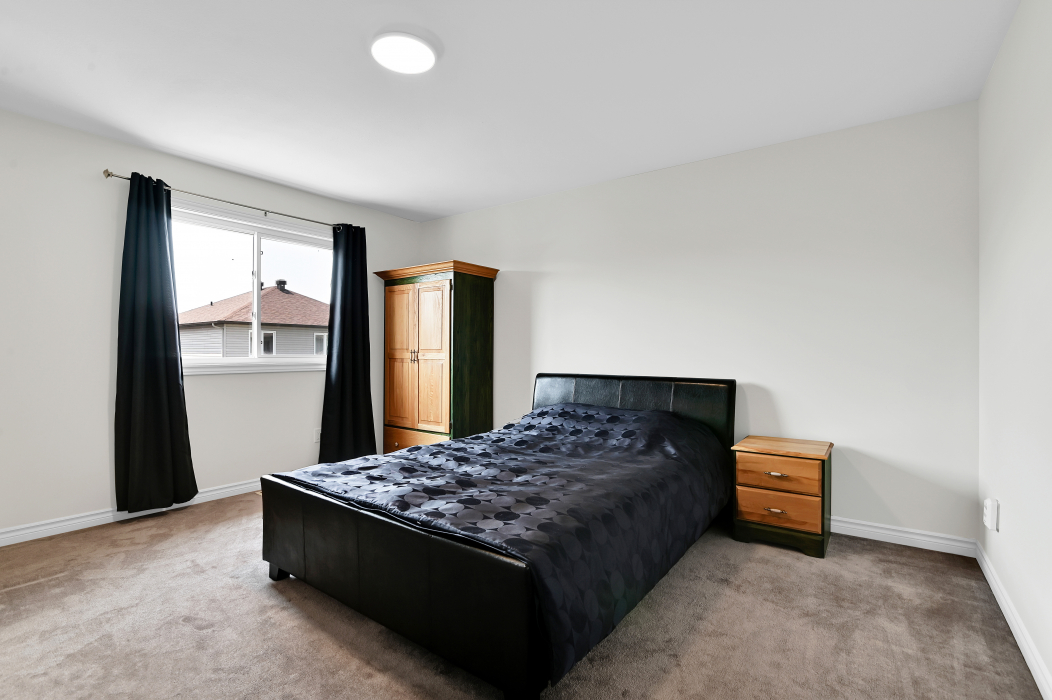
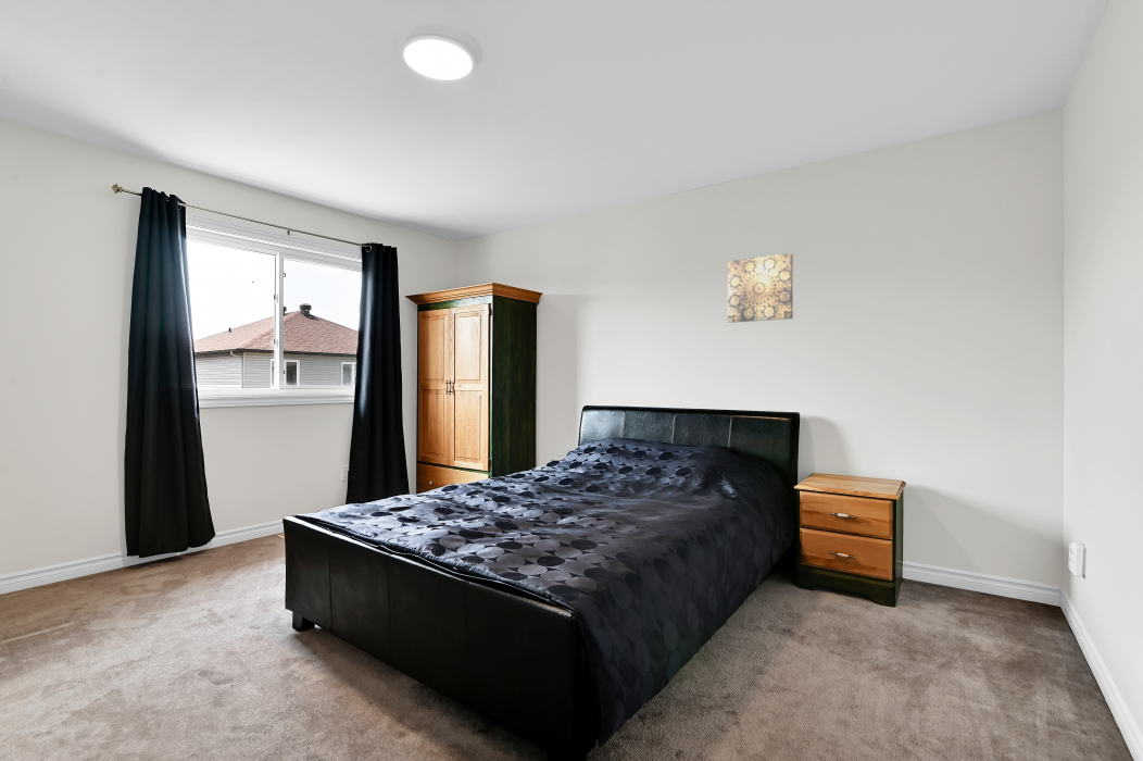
+ wall art [727,252,794,324]
